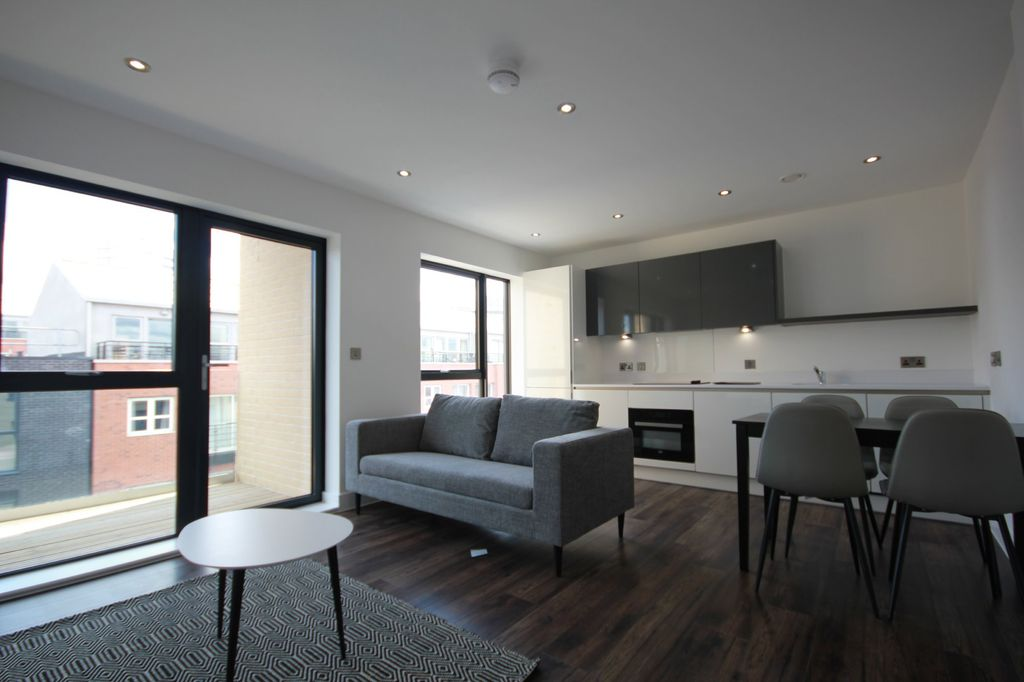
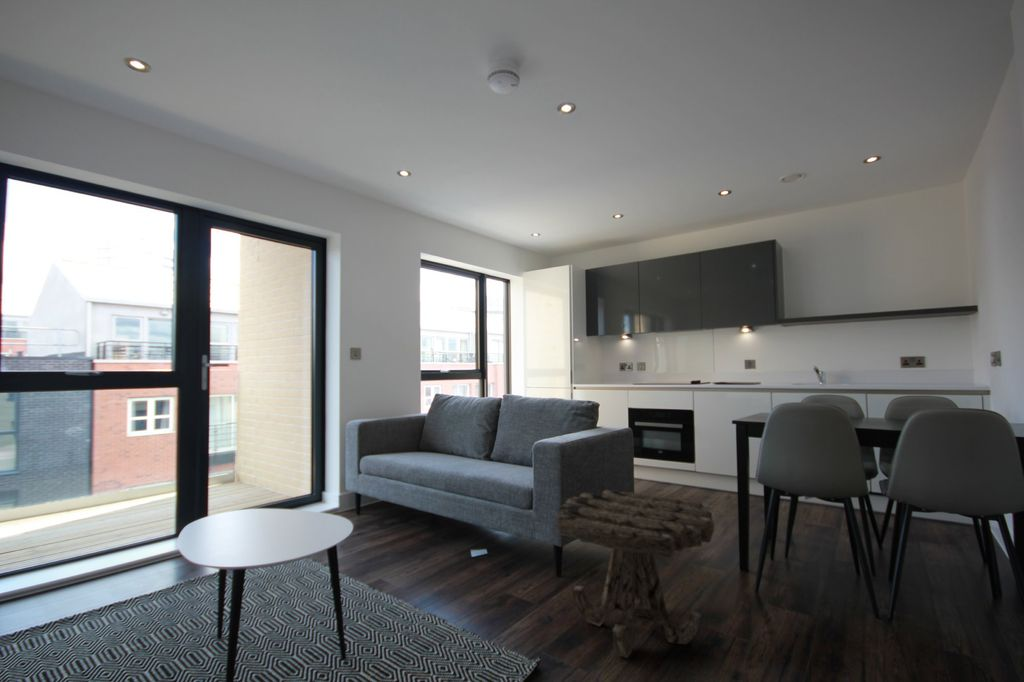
+ side table [556,489,715,659]
